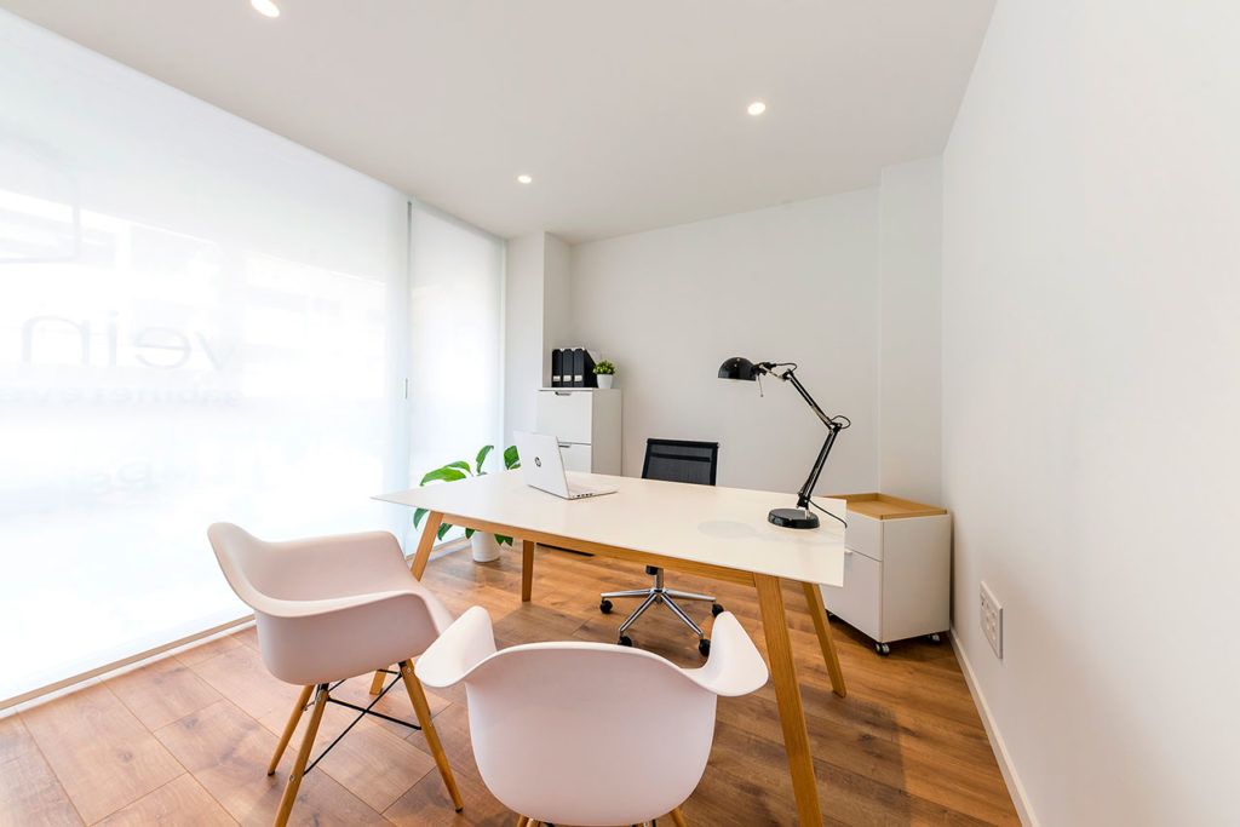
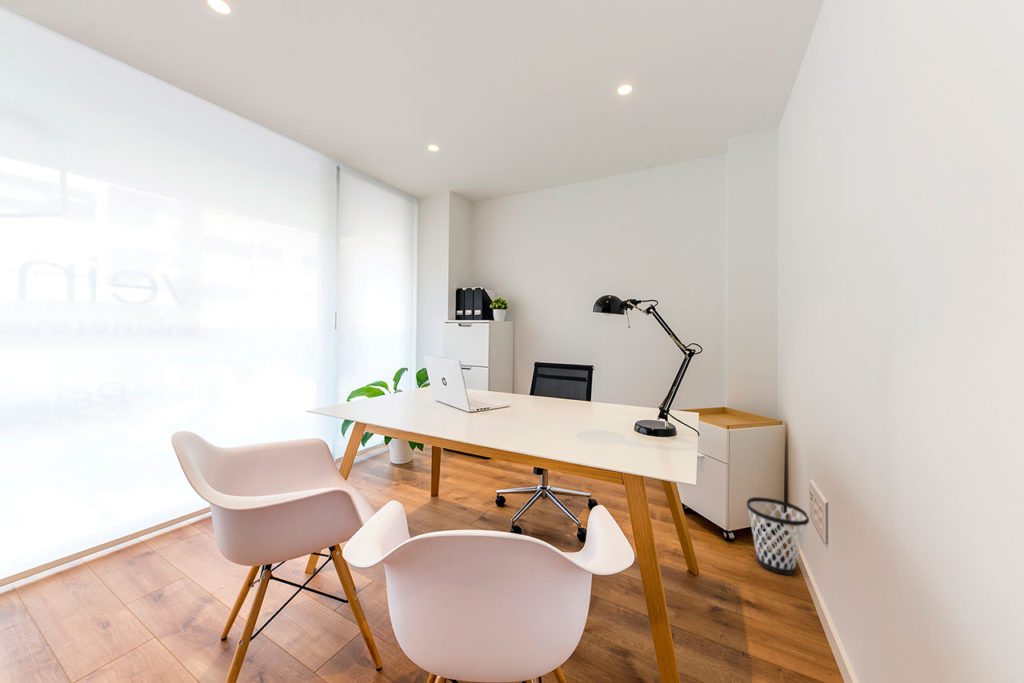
+ wastebasket [746,496,810,576]
